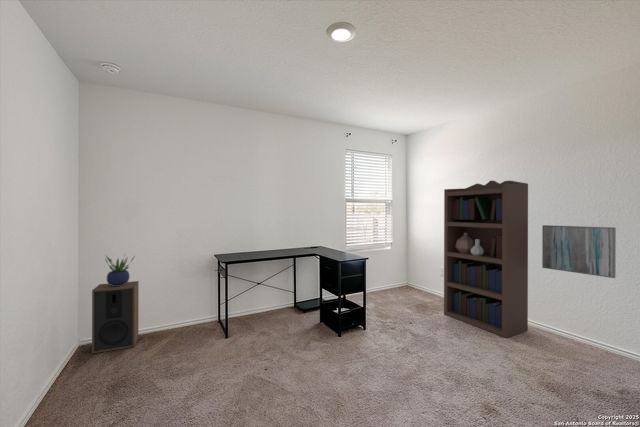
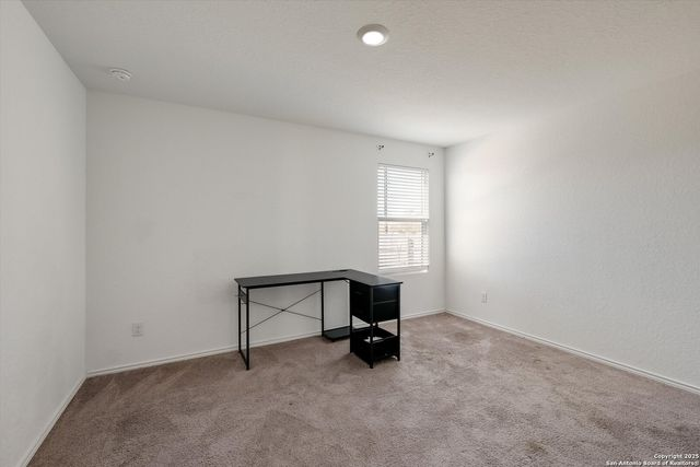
- bookcase [443,180,529,339]
- potted plant [104,252,137,286]
- speaker [91,280,140,355]
- wall art [541,224,617,279]
